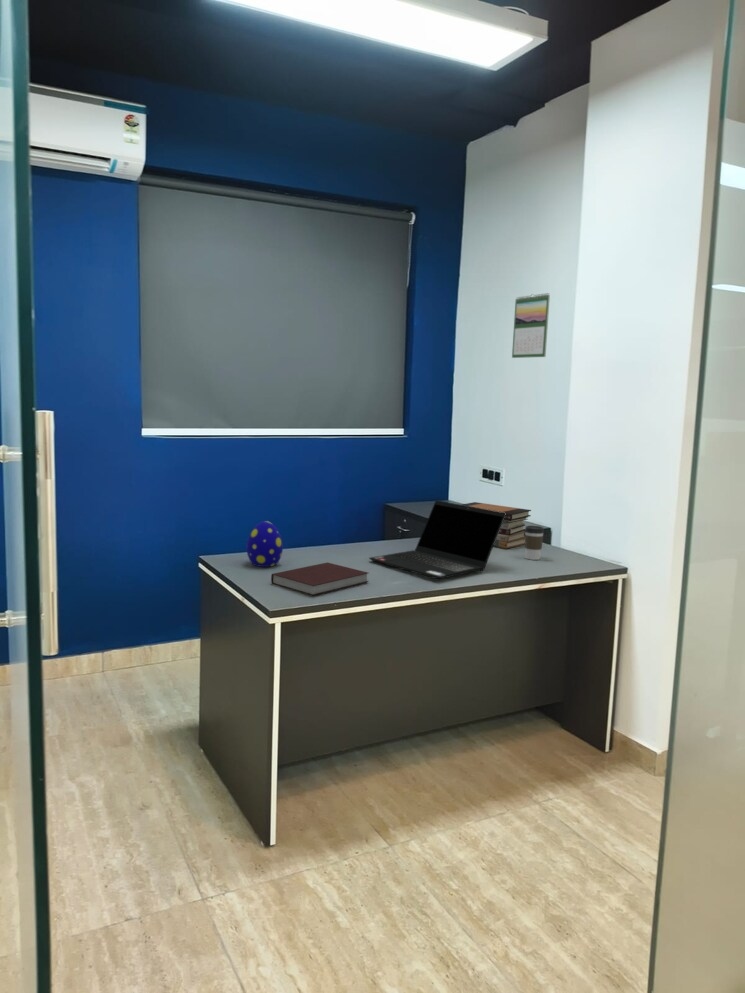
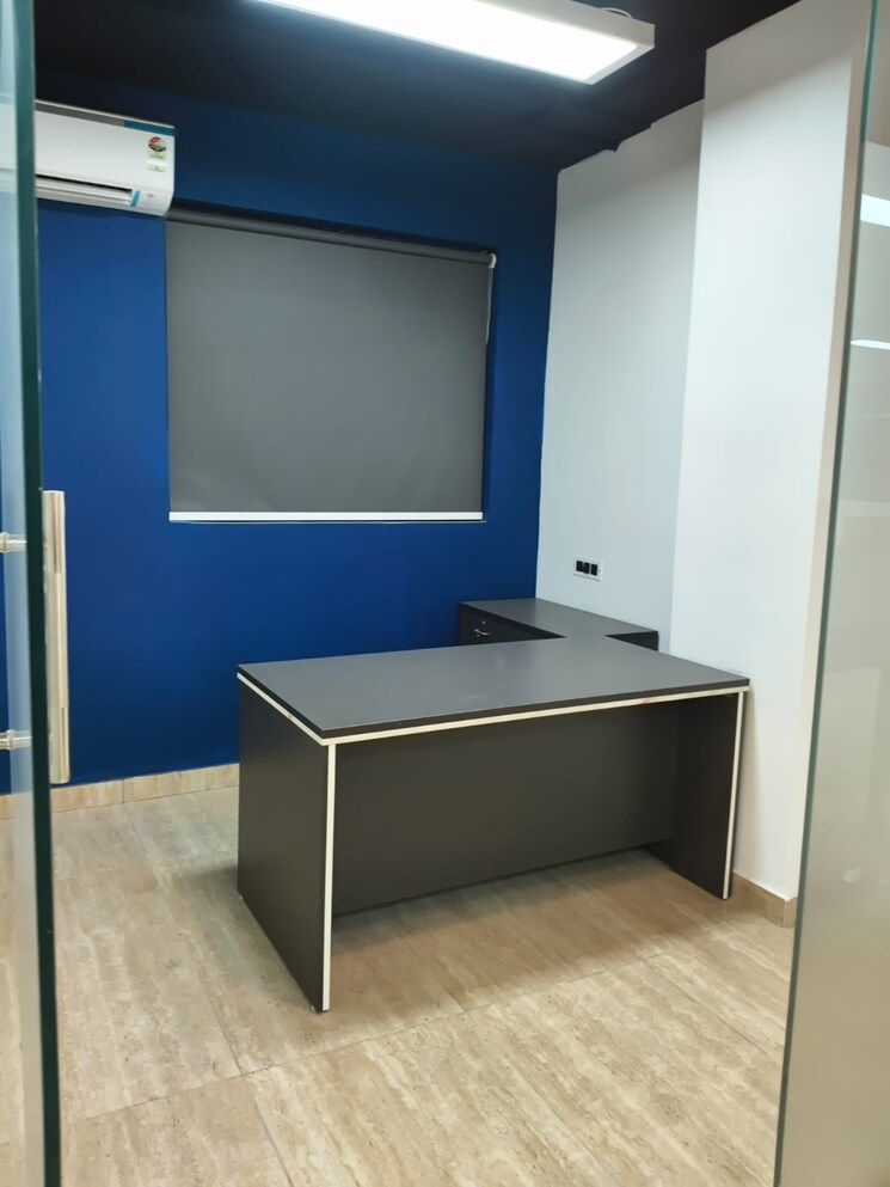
- notebook [270,561,370,597]
- calendar [511,292,551,359]
- decorative egg [246,520,284,568]
- coffee cup [524,525,545,561]
- laptop computer [368,499,506,580]
- book stack [461,501,532,549]
